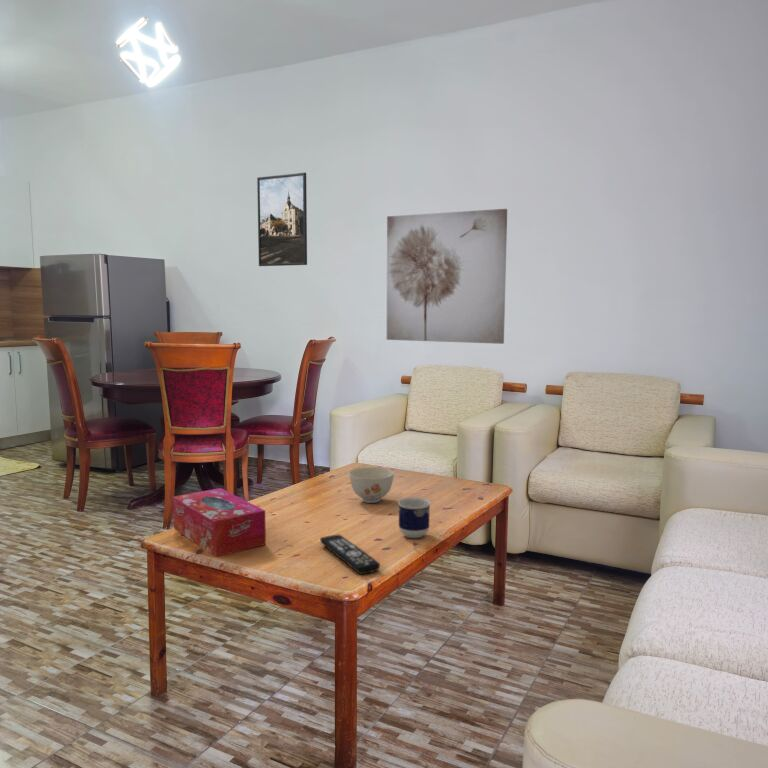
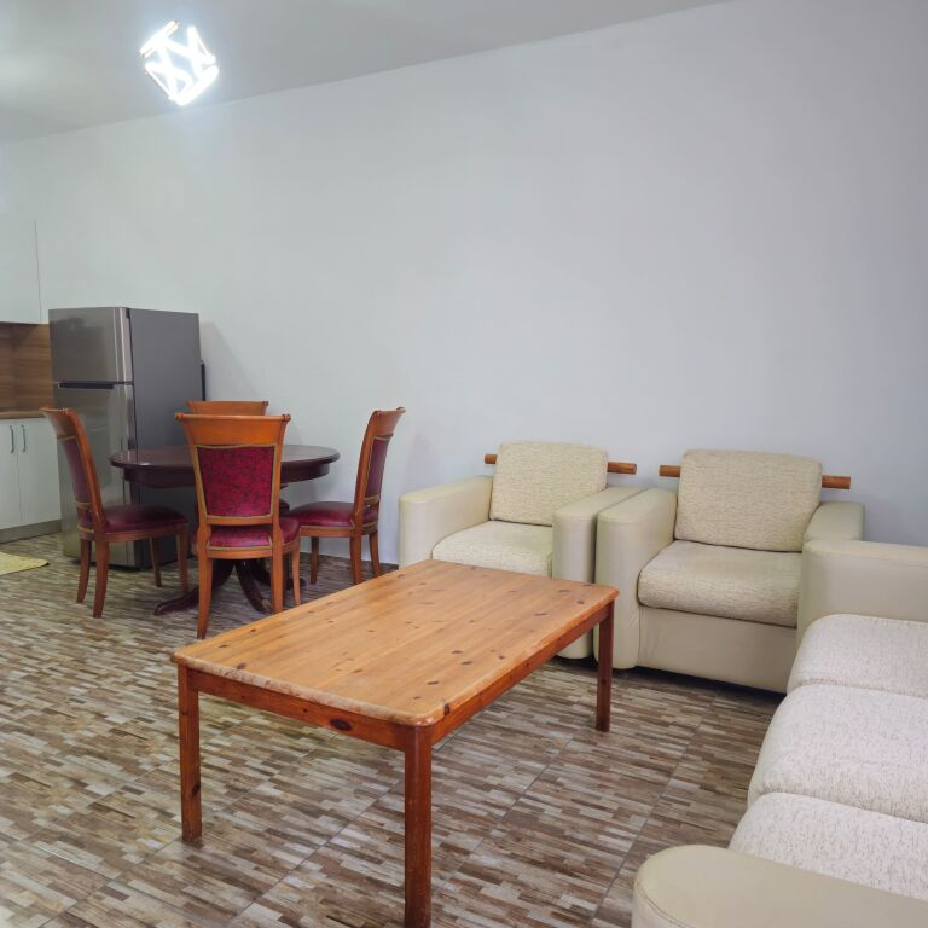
- bowl [348,466,395,504]
- wall art [386,208,508,345]
- cup [397,497,431,539]
- remote control [319,534,381,575]
- tissue box [172,487,267,558]
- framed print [256,171,308,267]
